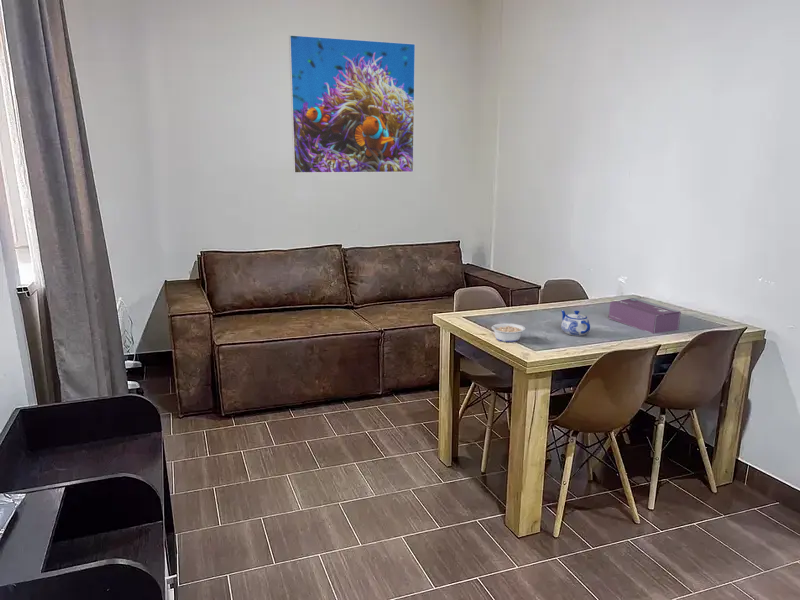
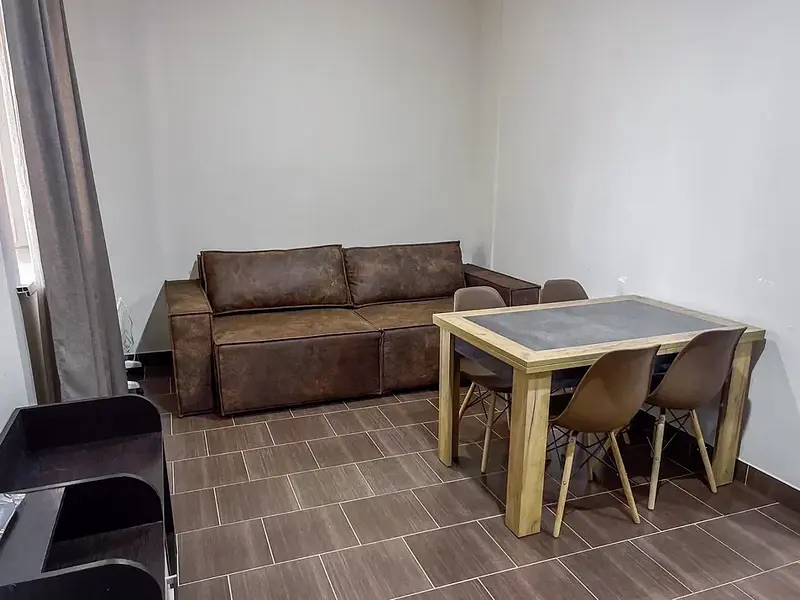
- legume [484,322,526,343]
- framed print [288,34,416,174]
- teapot [560,309,591,337]
- tissue box [608,297,682,334]
